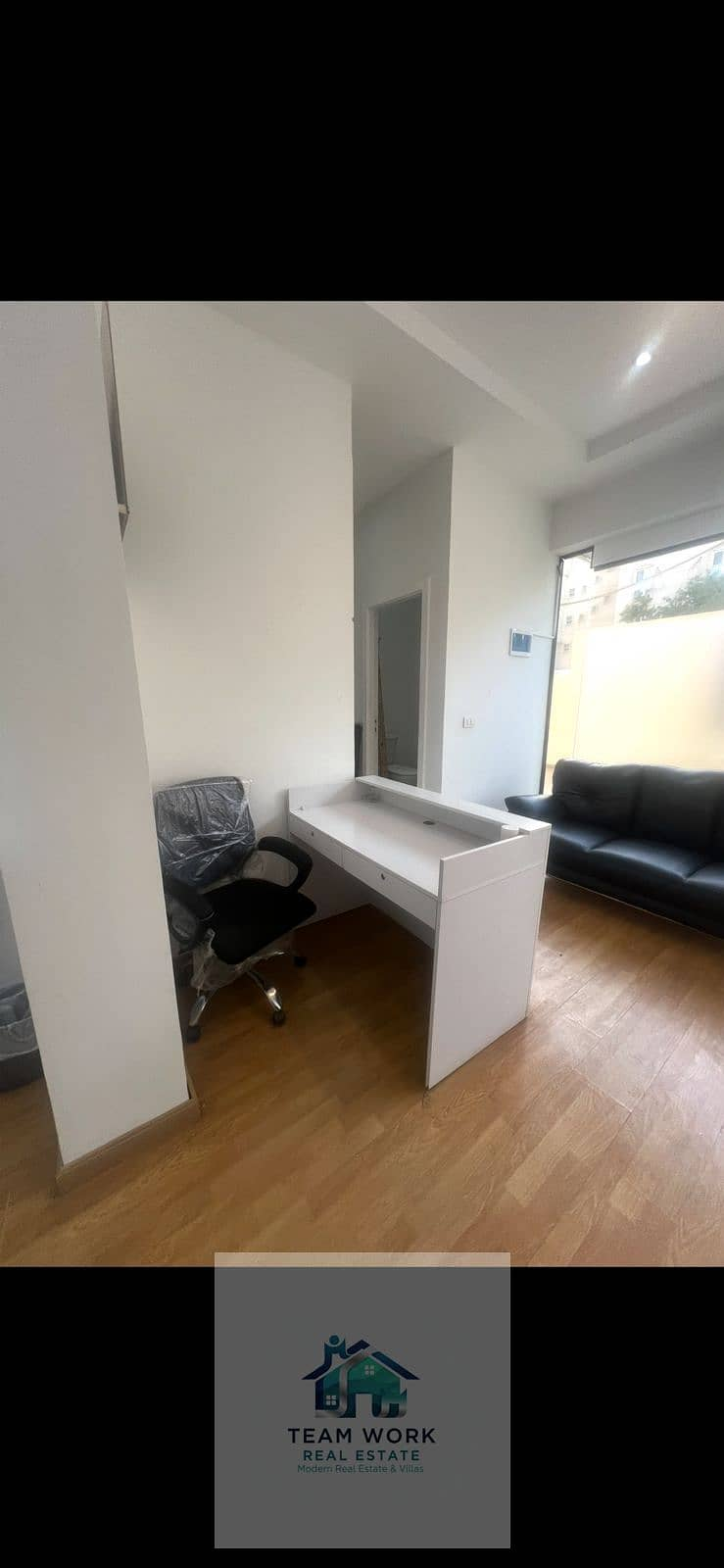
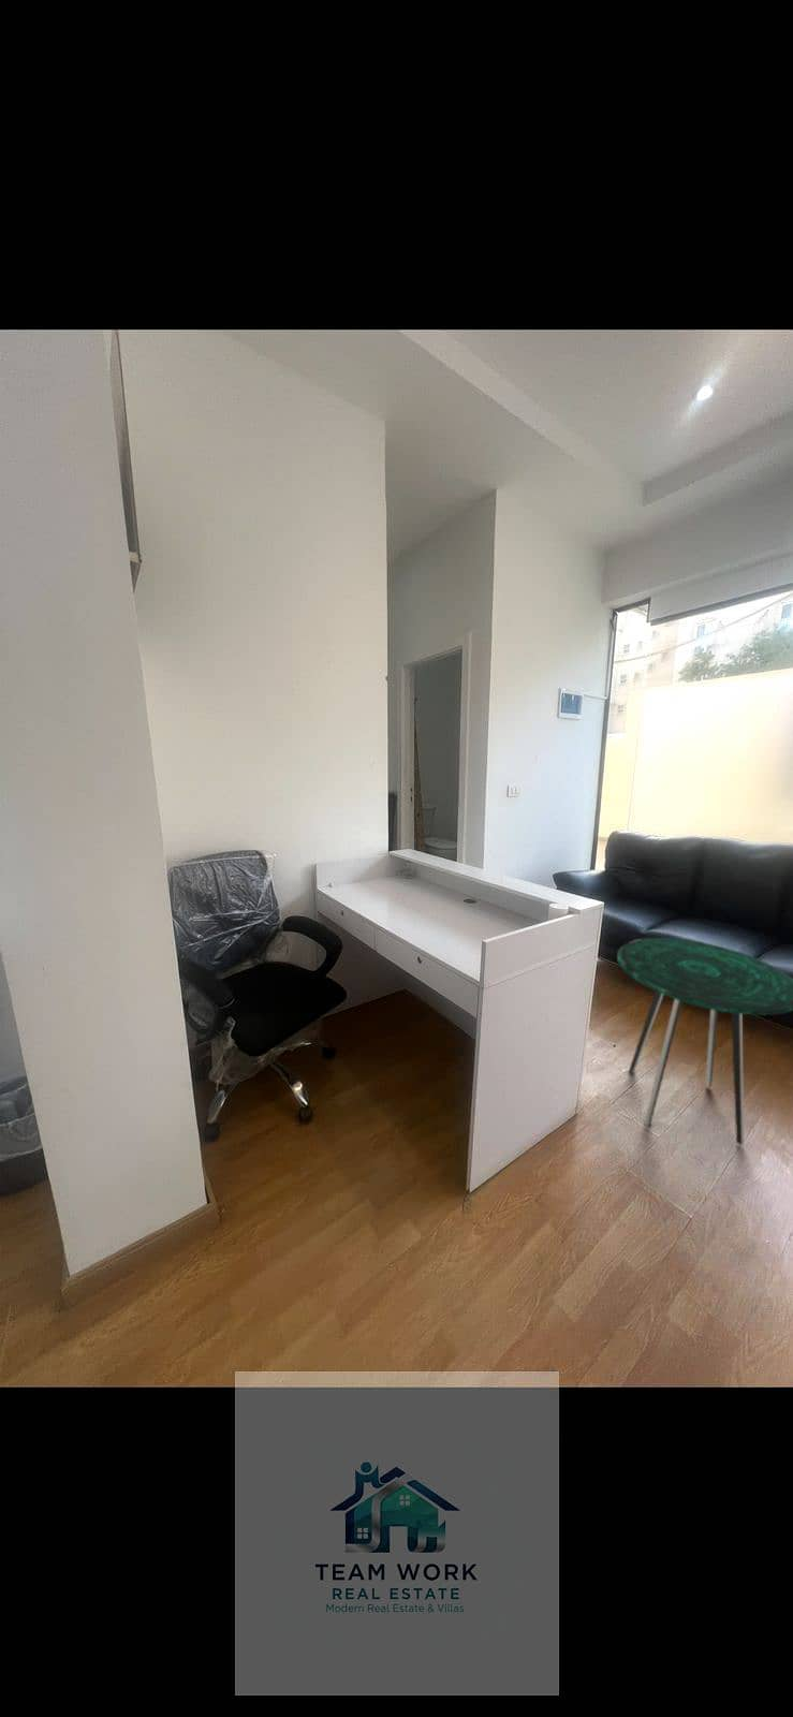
+ side table [616,937,793,1146]
